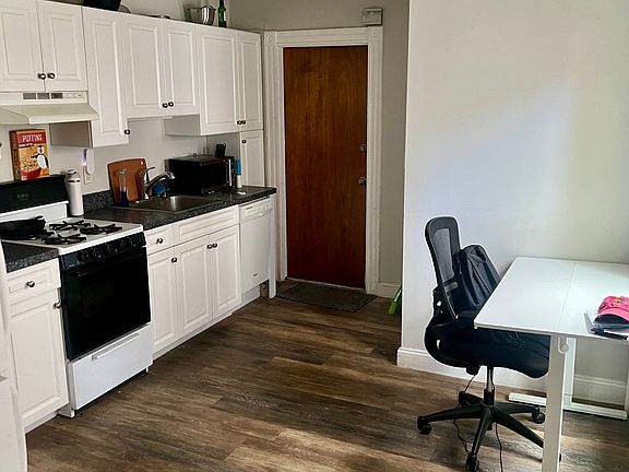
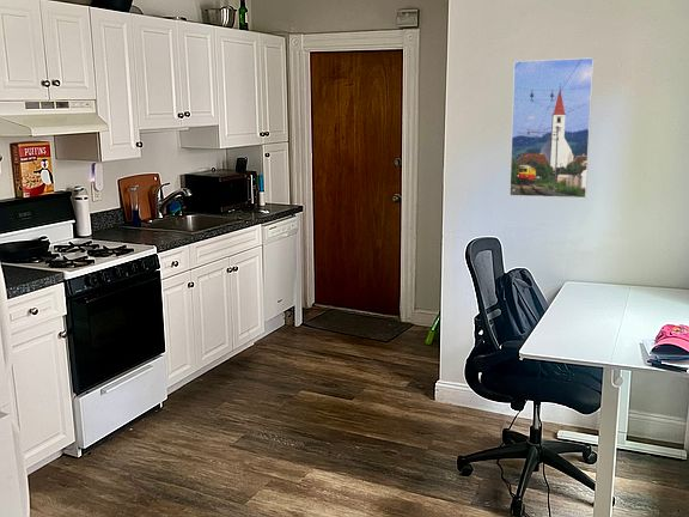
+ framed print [508,56,596,200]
